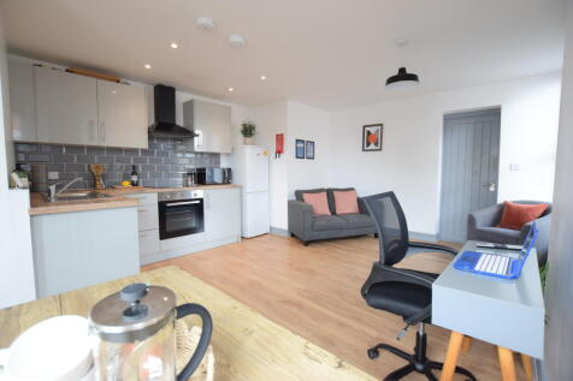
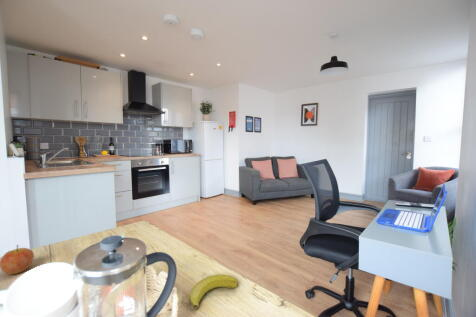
+ banana [189,273,239,311]
+ apple [0,244,35,275]
